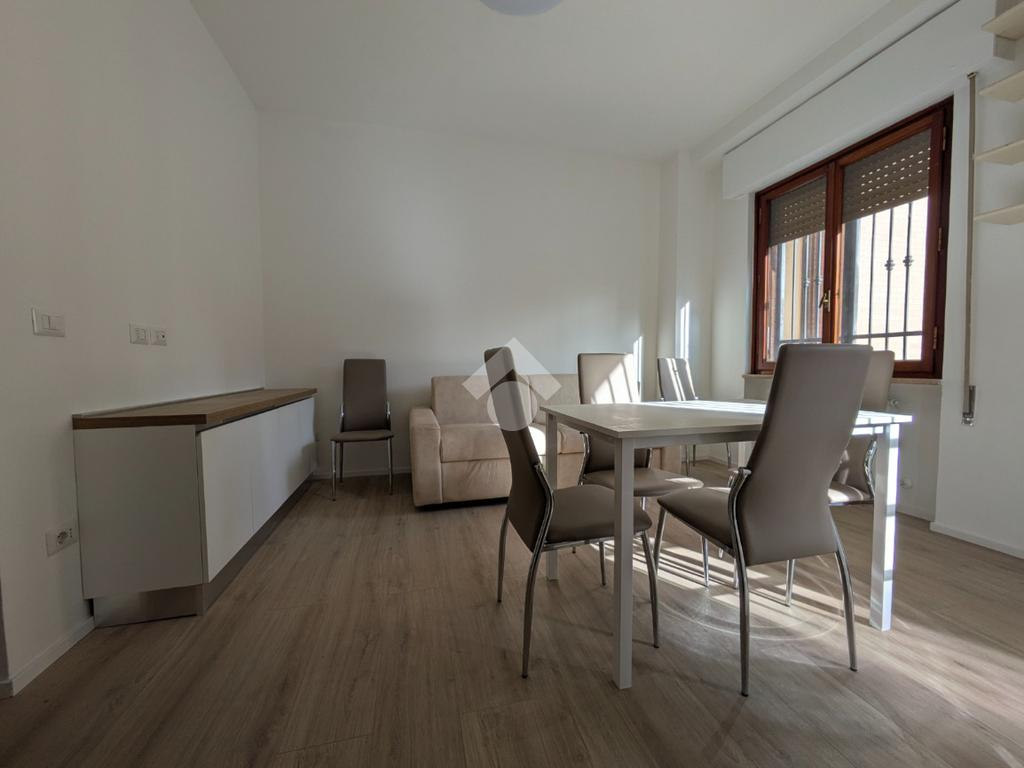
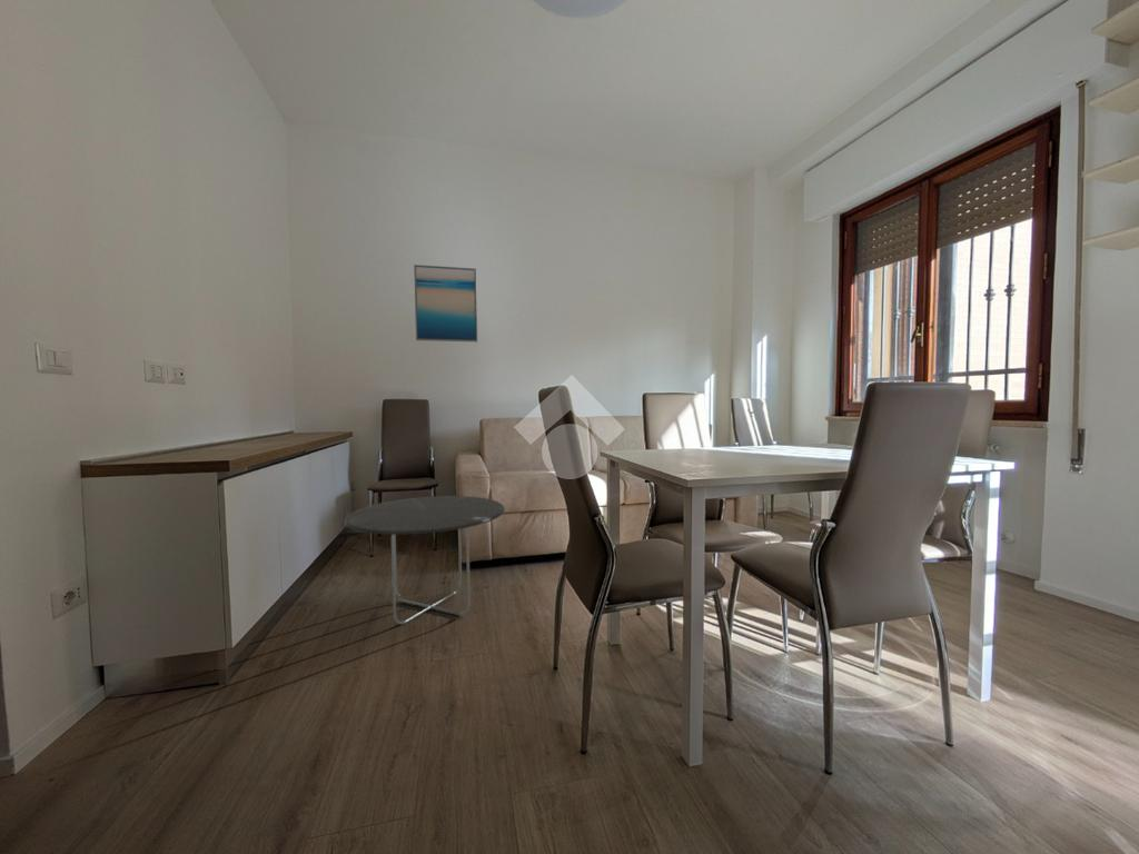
+ side table [344,495,506,625]
+ wall art [413,264,478,344]
